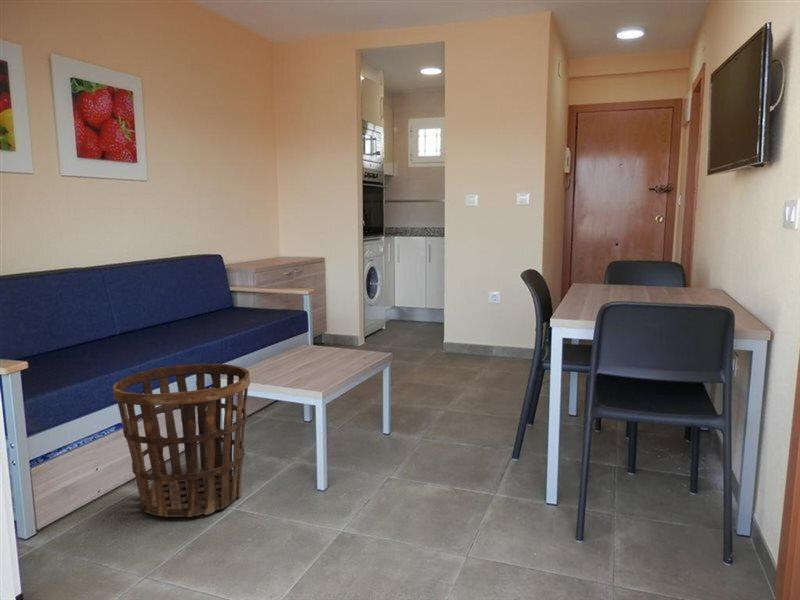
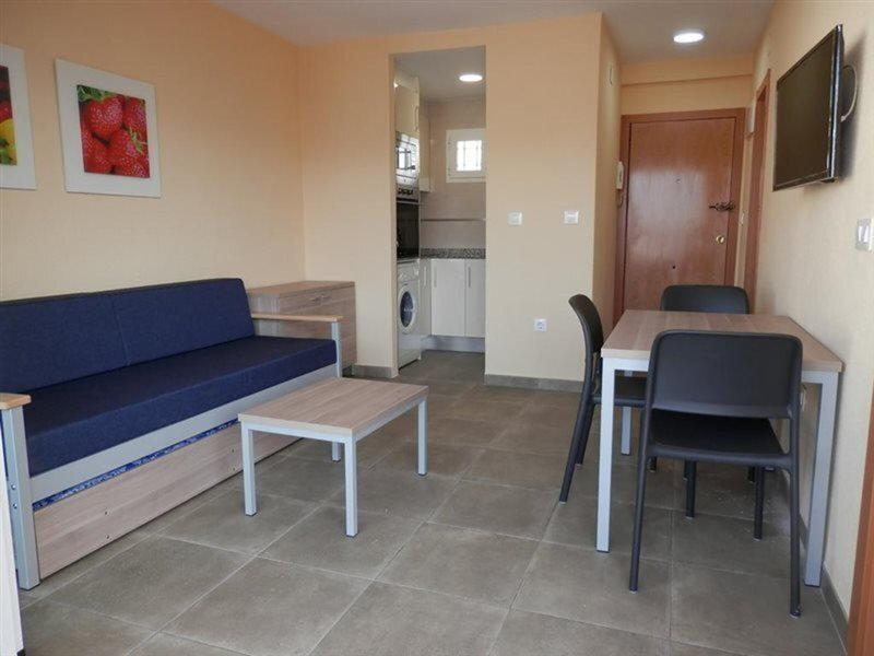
- basket [112,362,251,518]
